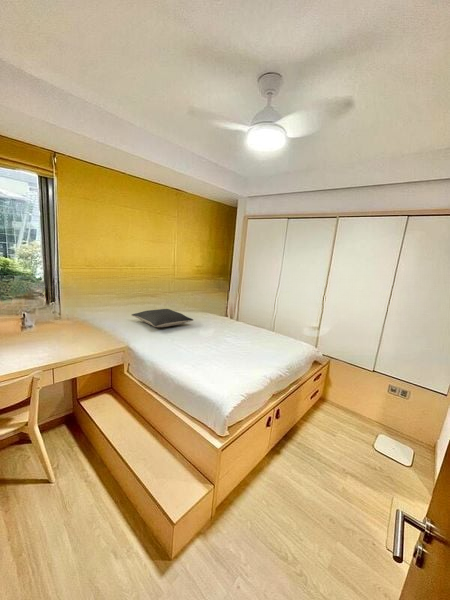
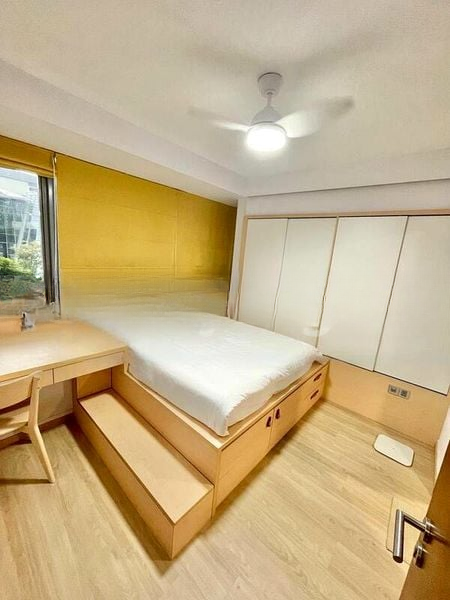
- pillow [131,308,194,328]
